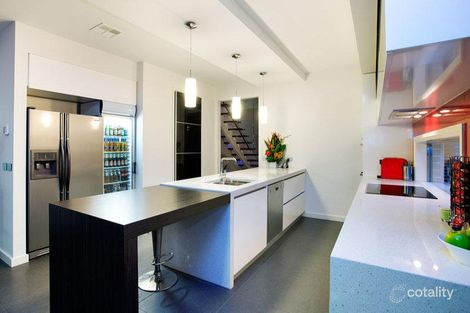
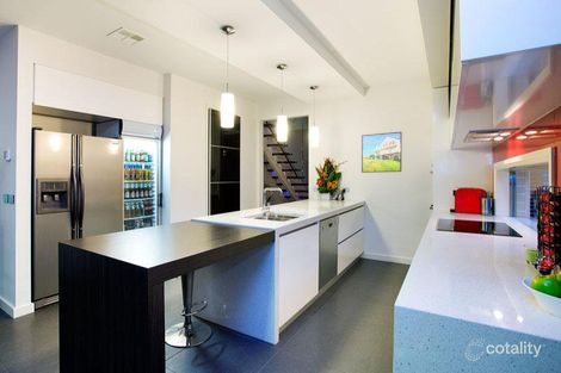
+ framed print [360,131,403,174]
